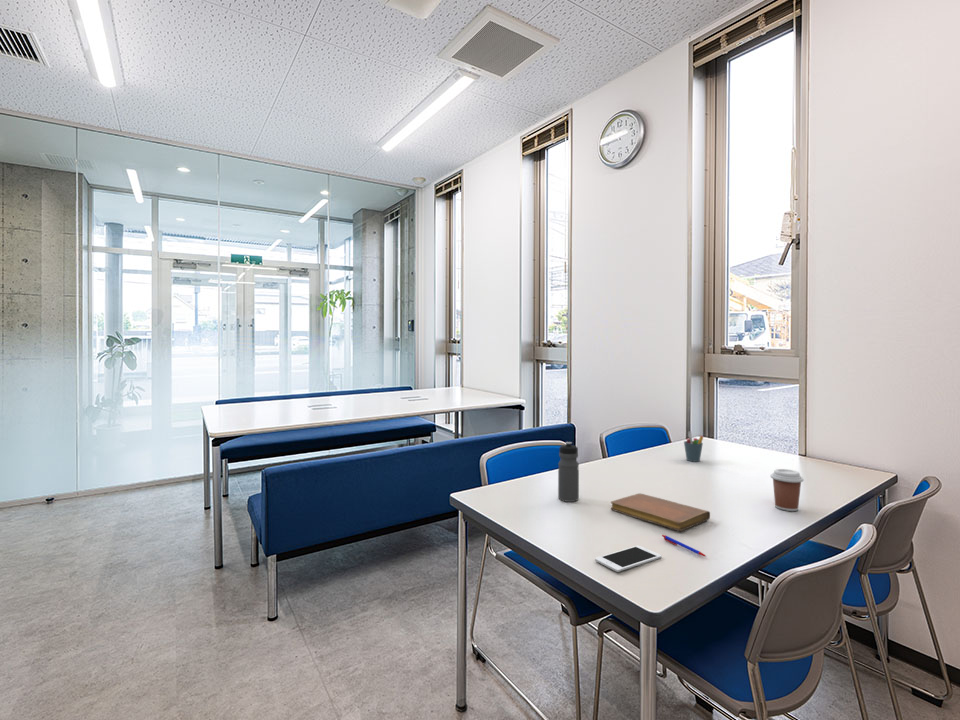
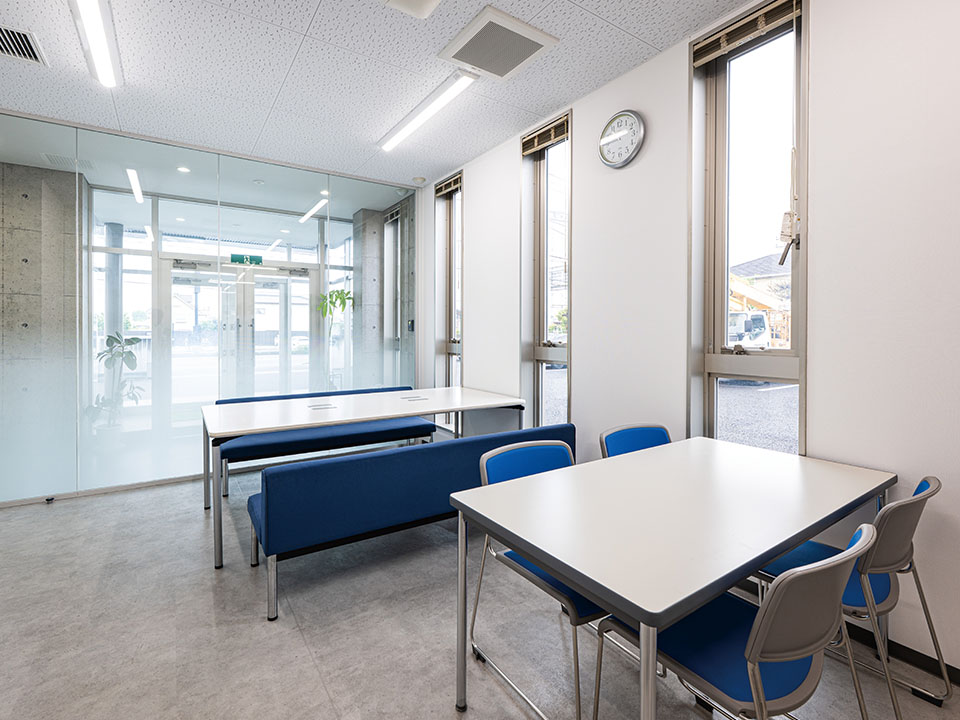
- coffee cup [770,468,805,512]
- pen holder [683,431,704,463]
- water bottle [557,441,580,503]
- cell phone [594,545,662,573]
- pen [661,534,707,558]
- notebook [610,492,711,532]
